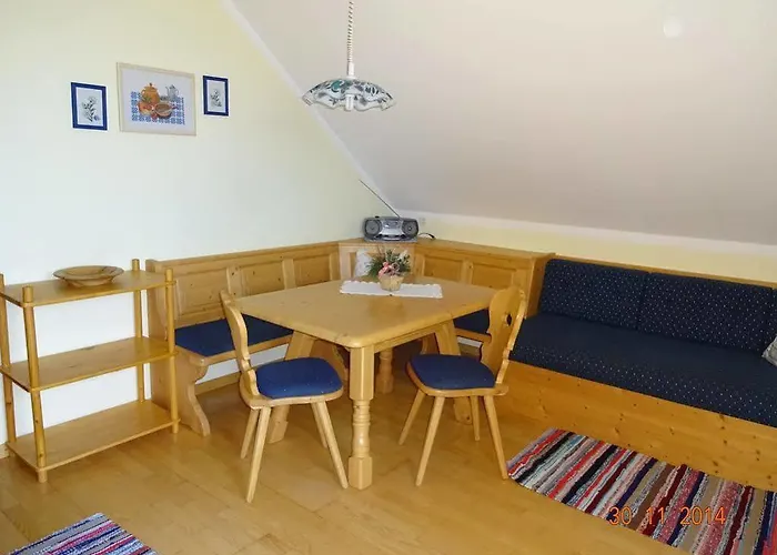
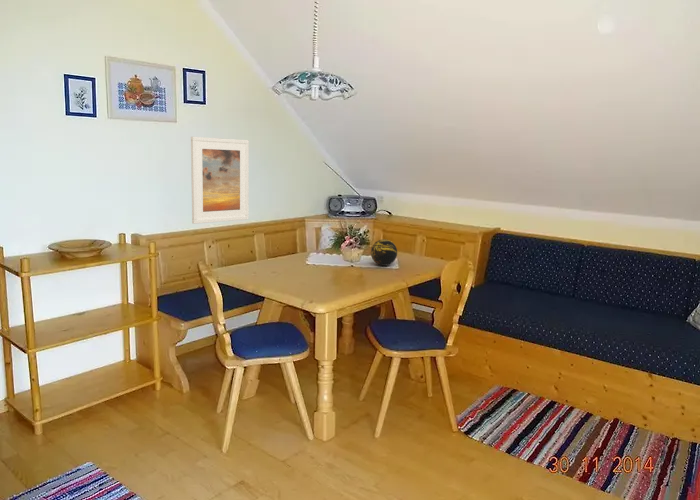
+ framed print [190,136,250,225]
+ decorative orb [370,238,398,267]
